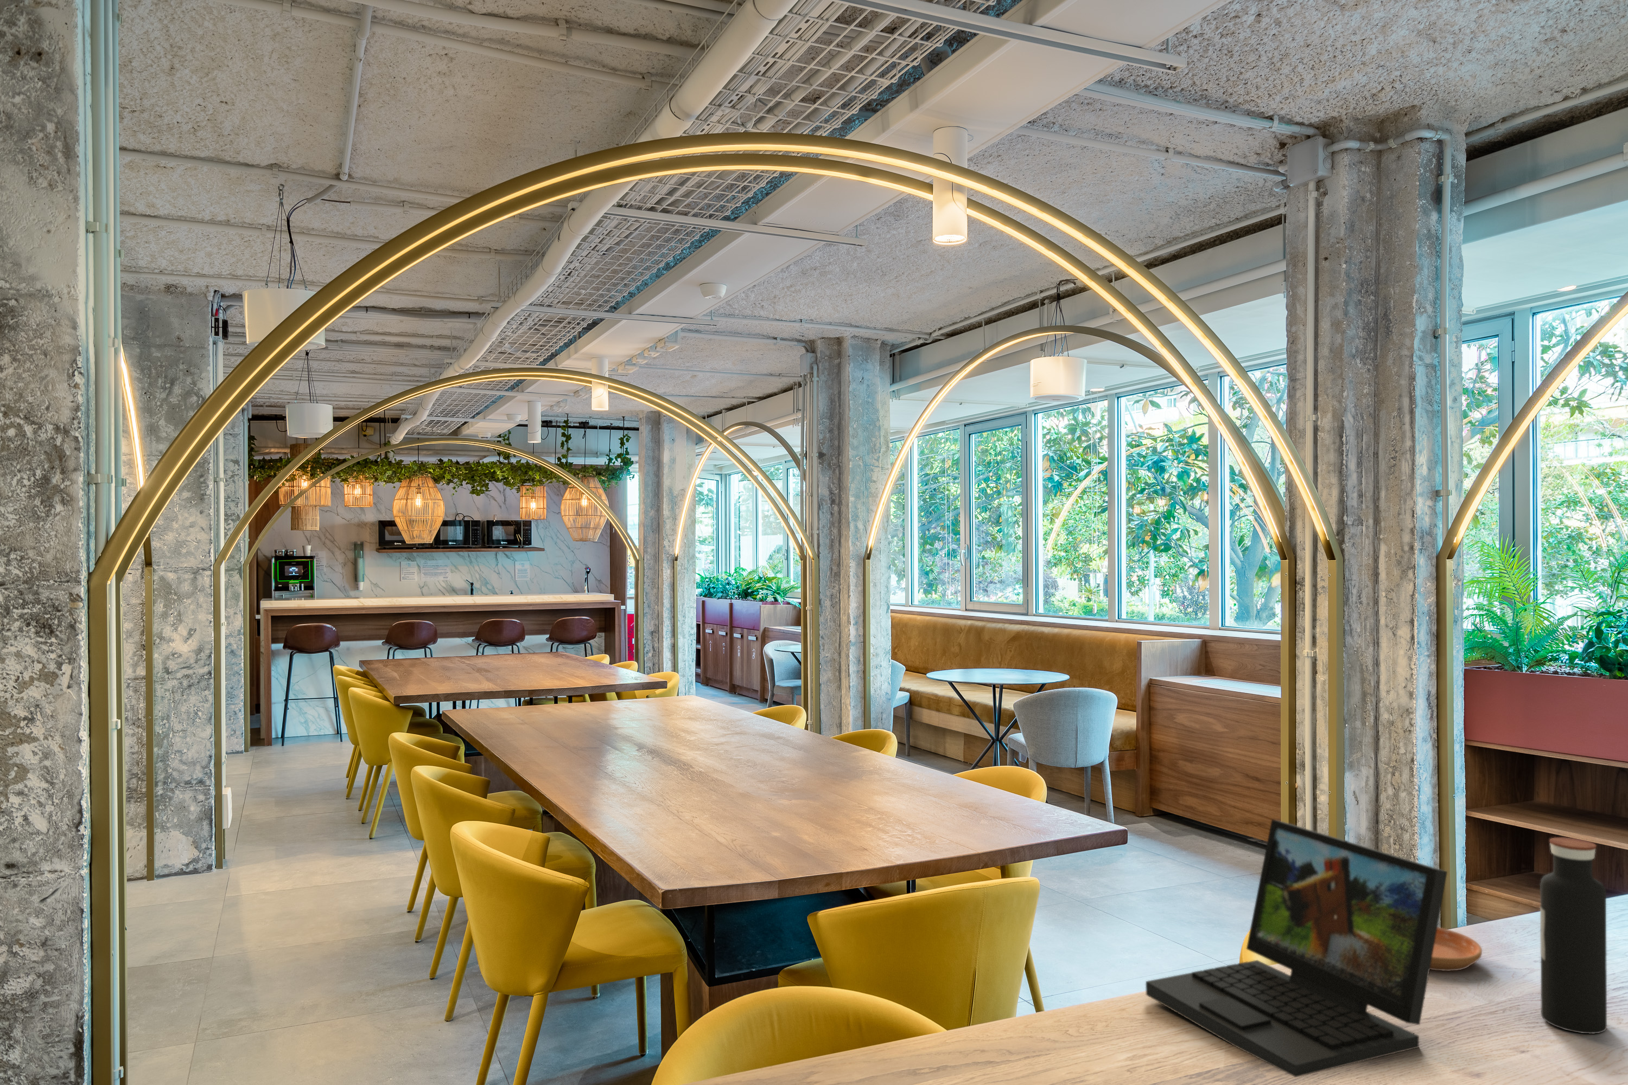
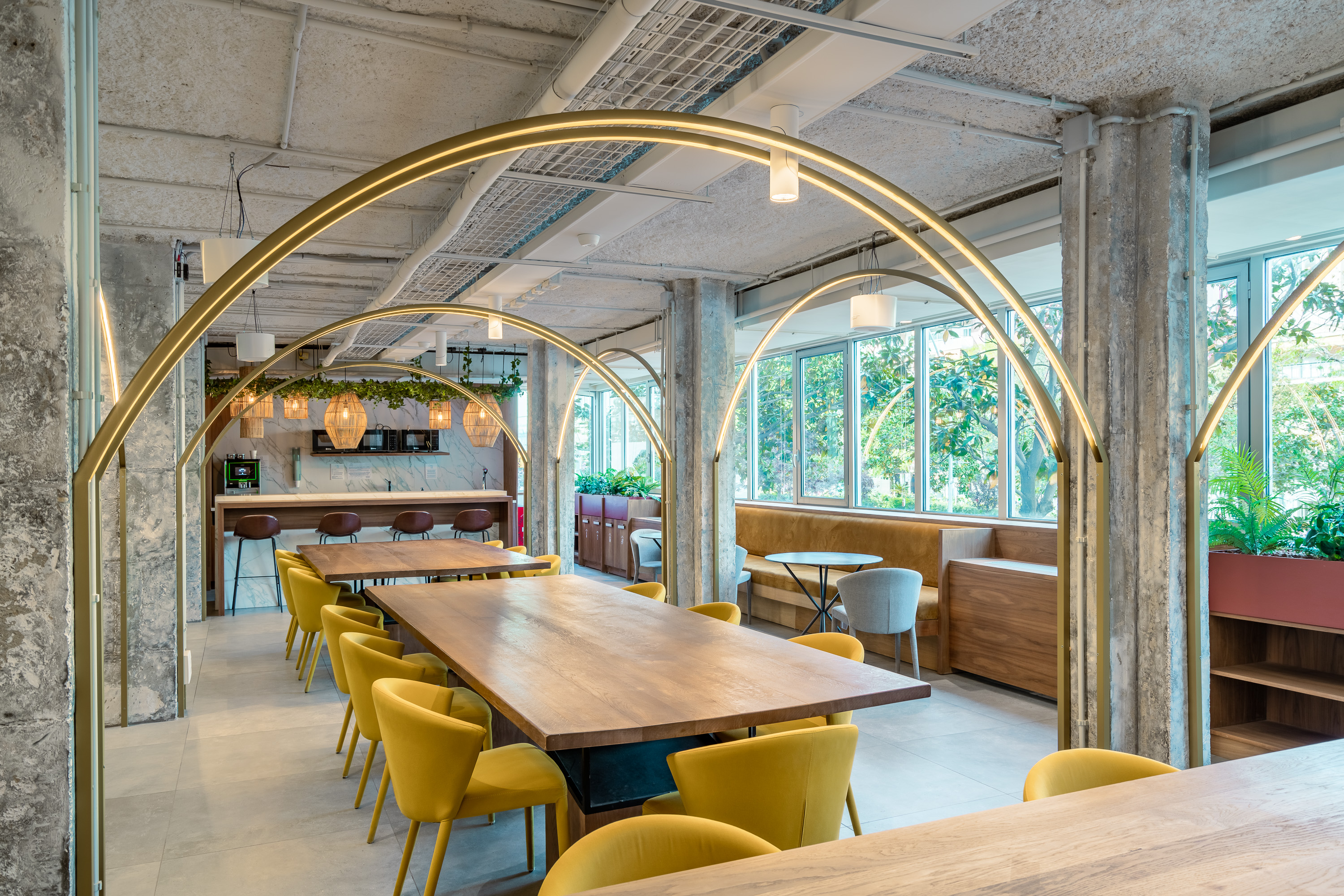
- water bottle [1540,837,1607,1034]
- laptop [1145,819,1448,1078]
- saucer [1429,926,1483,971]
